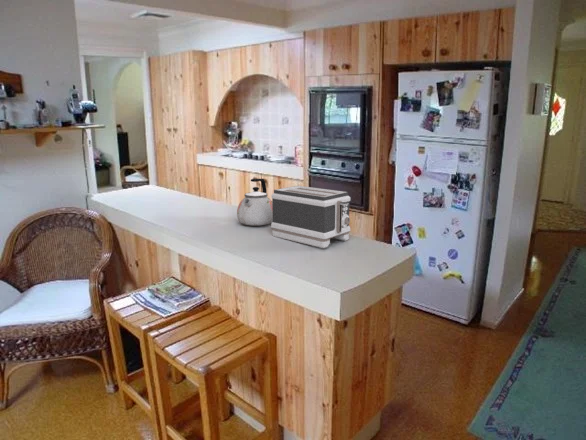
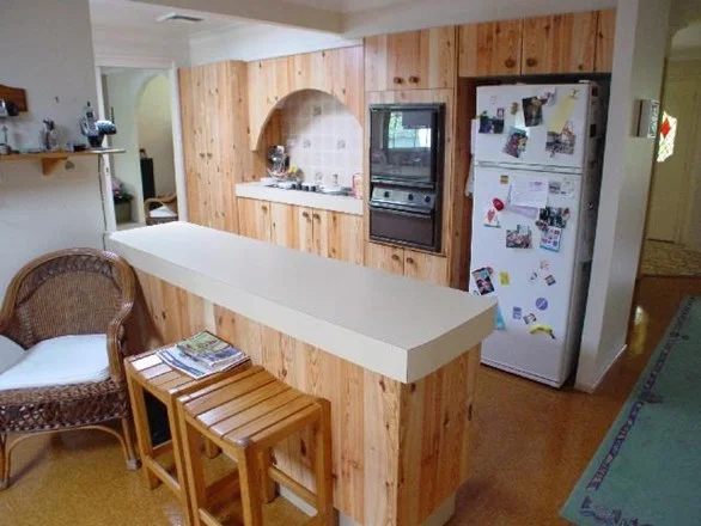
- kettle [236,178,273,227]
- toaster [270,185,351,249]
